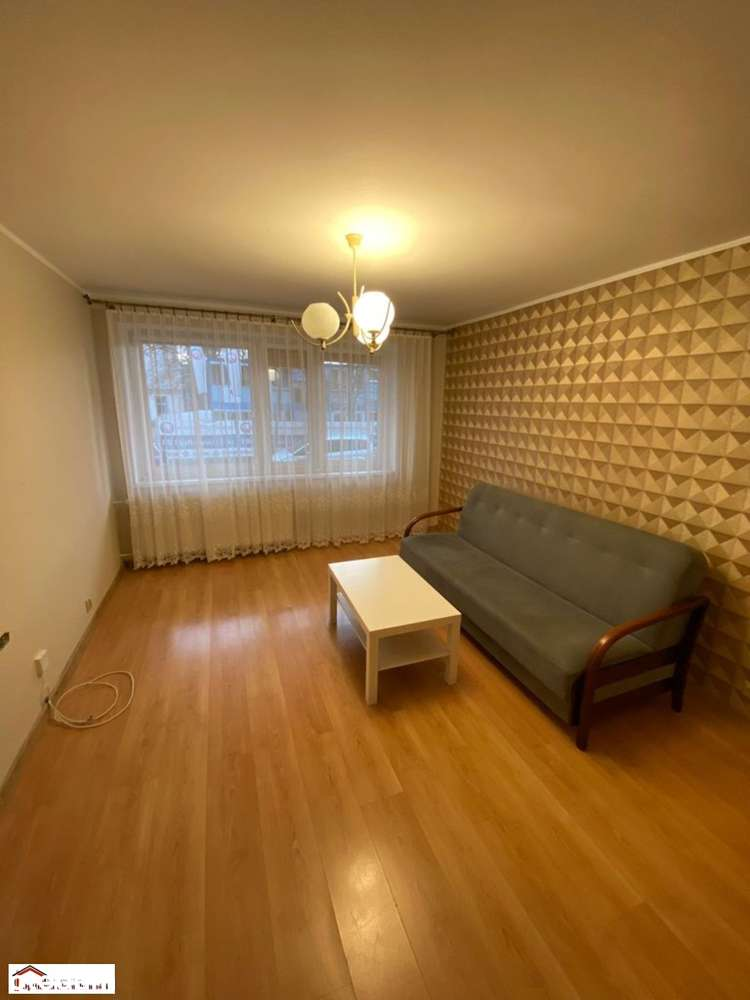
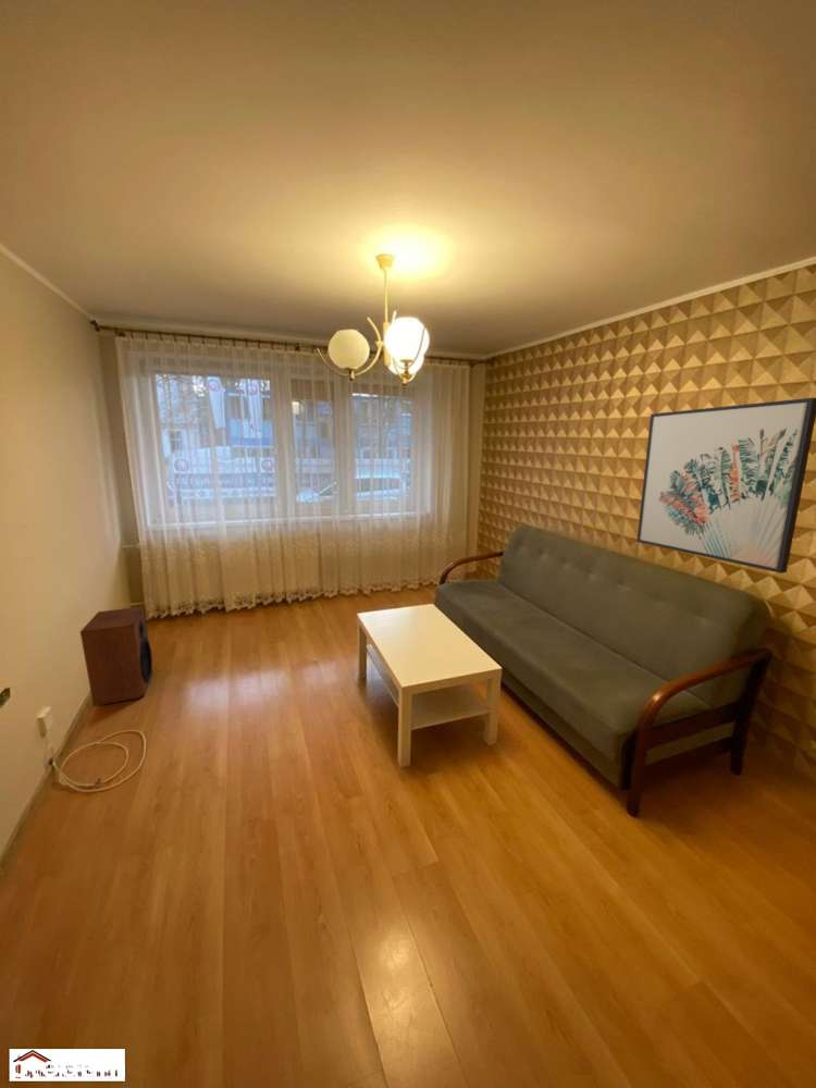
+ wall art [635,397,816,574]
+ speaker [79,606,154,707]
